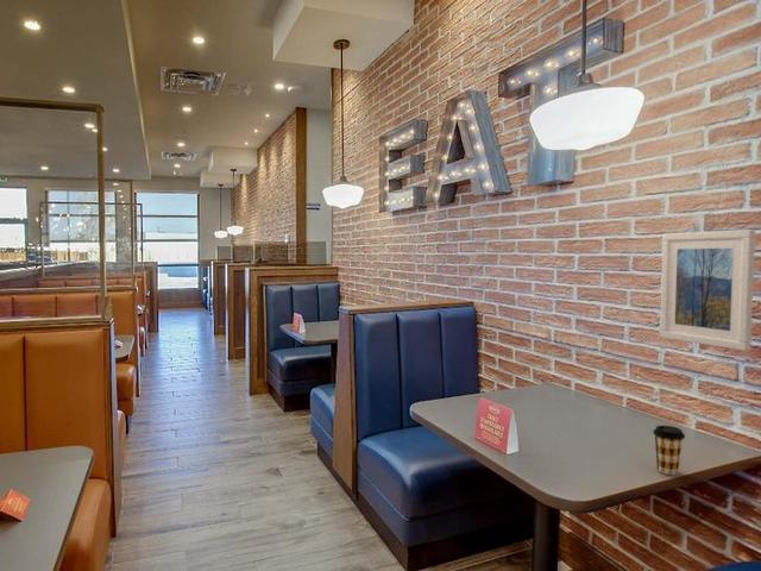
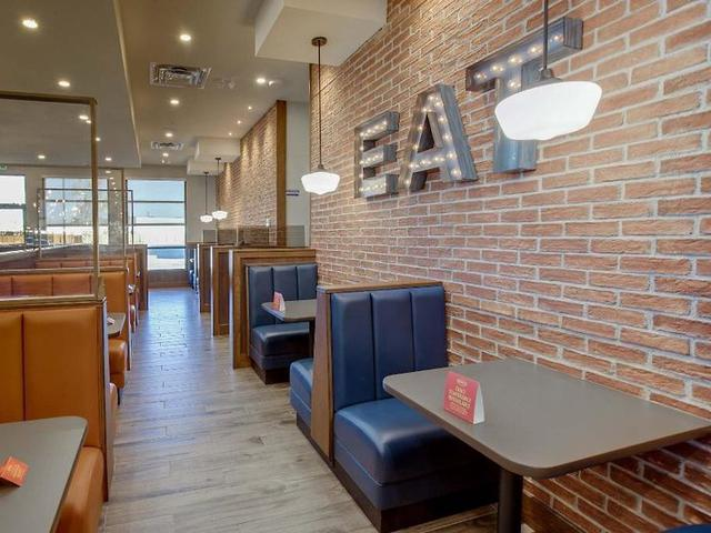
- coffee cup [652,425,686,476]
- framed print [659,228,756,352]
